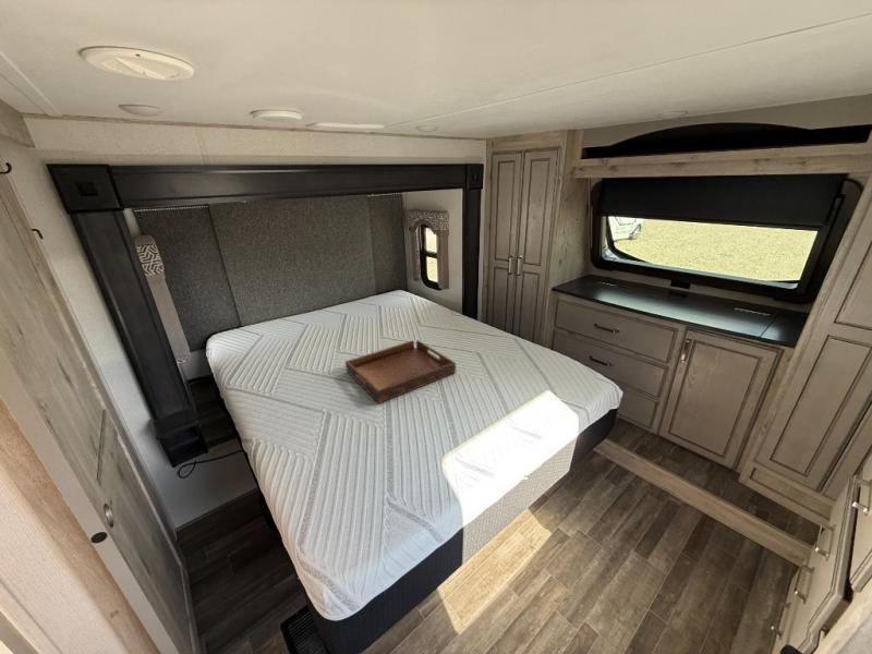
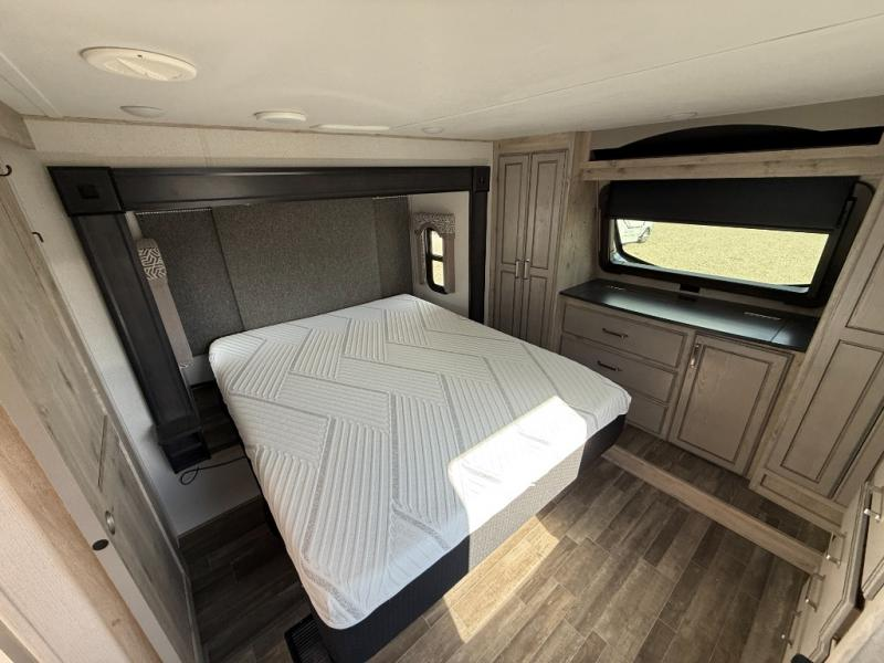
- serving tray [344,339,457,404]
